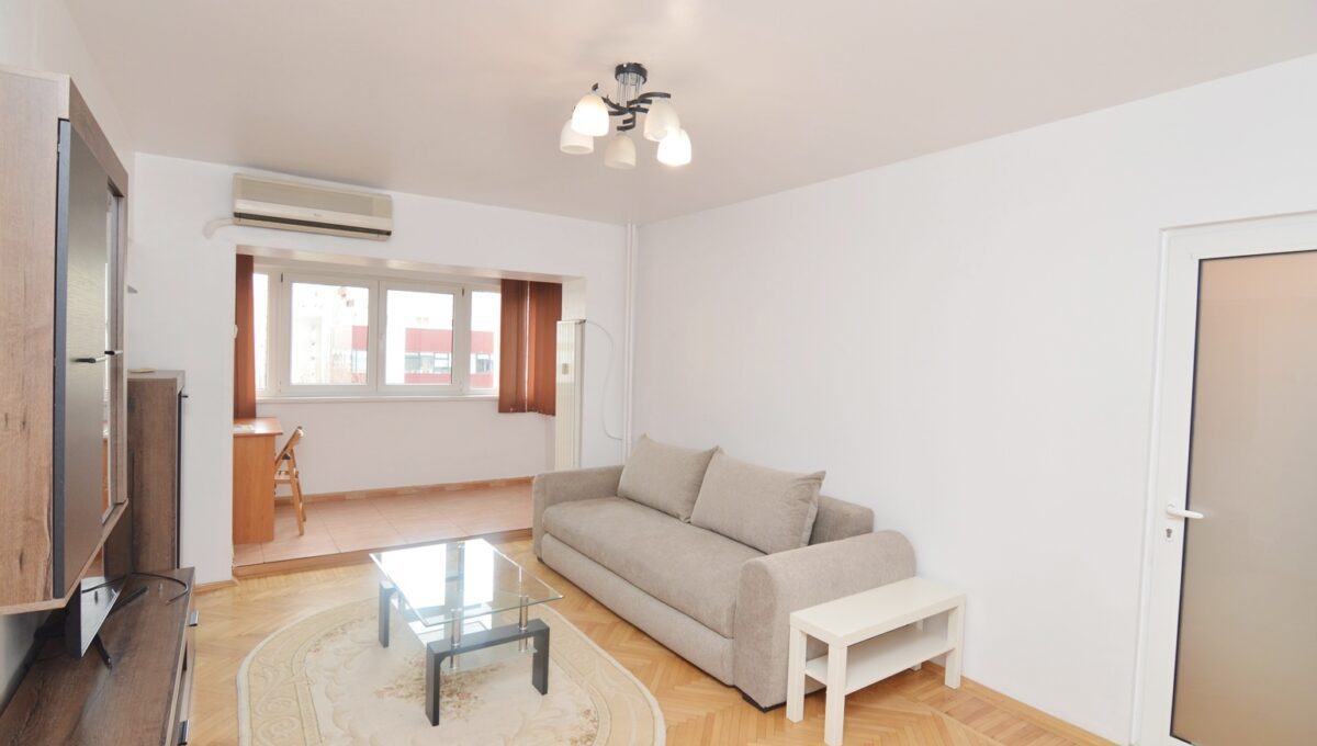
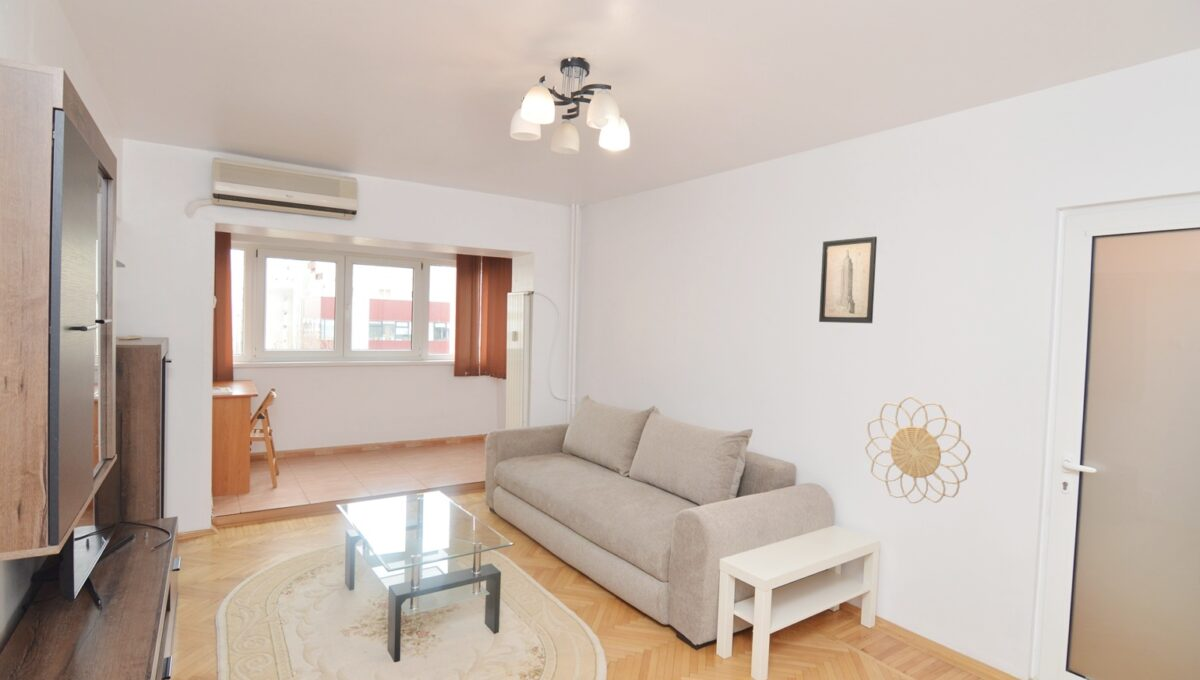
+ decorative wall piece [864,395,972,504]
+ wall art [818,235,878,324]
